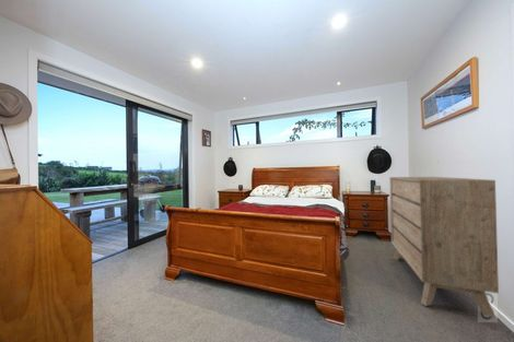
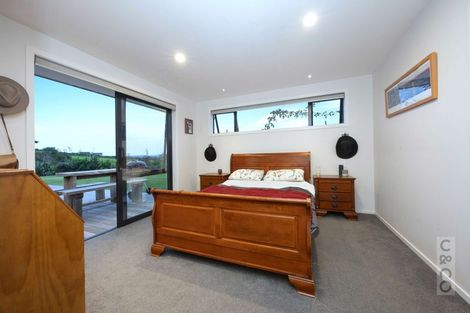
- dresser [388,176,500,319]
